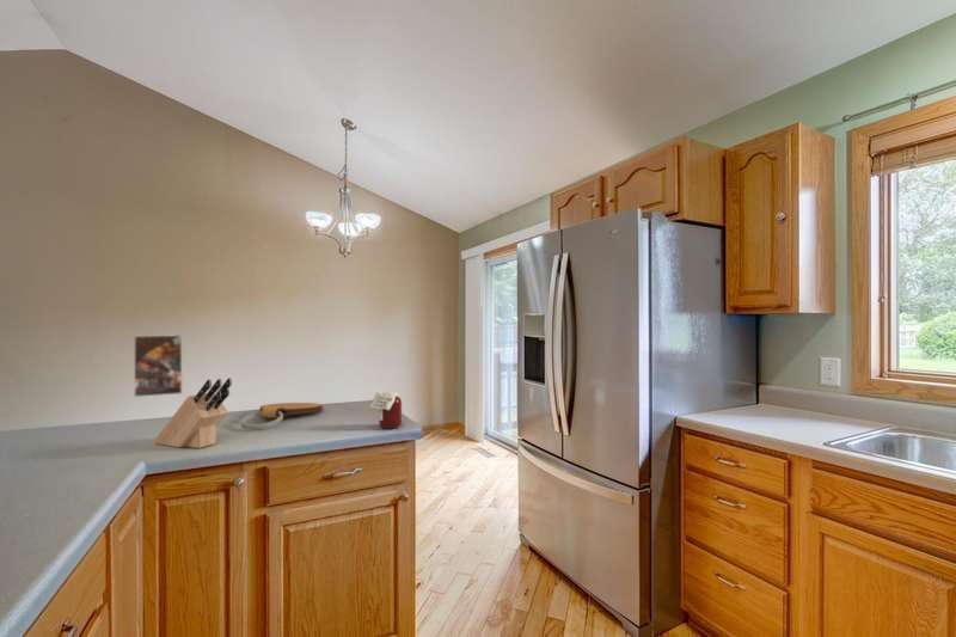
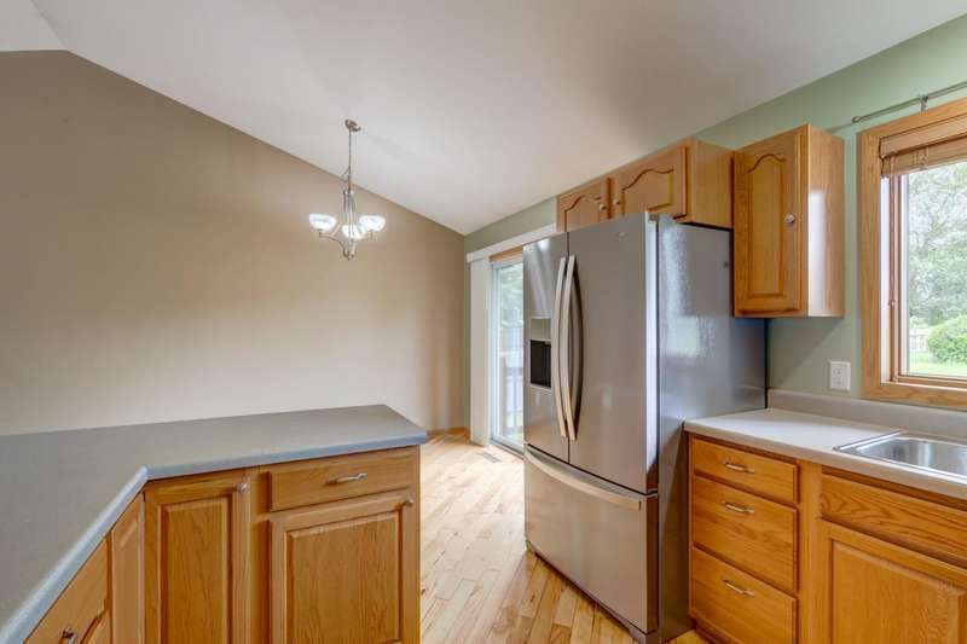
- knife block [153,376,233,449]
- key chain [240,402,324,430]
- jar [368,391,403,430]
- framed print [133,333,183,398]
